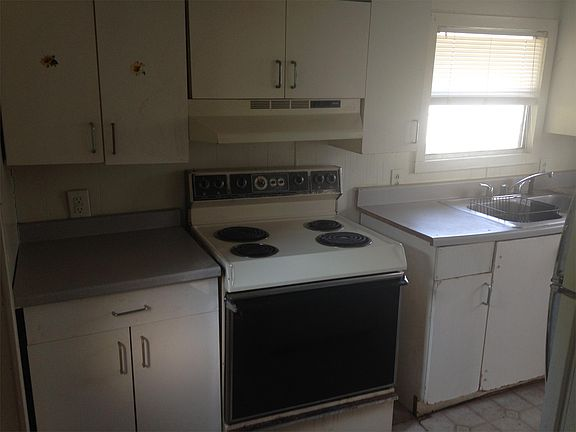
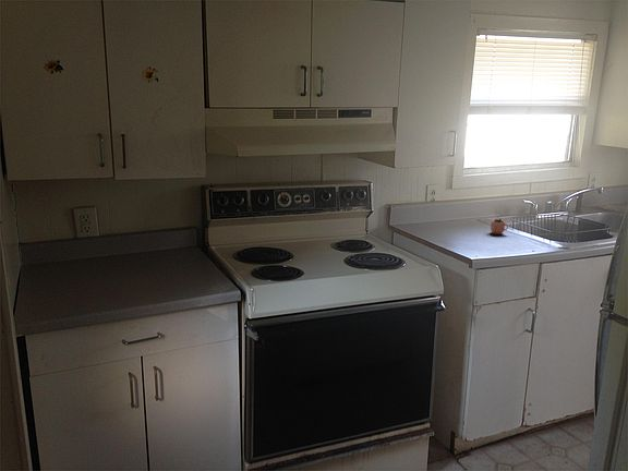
+ cocoa [490,209,509,235]
